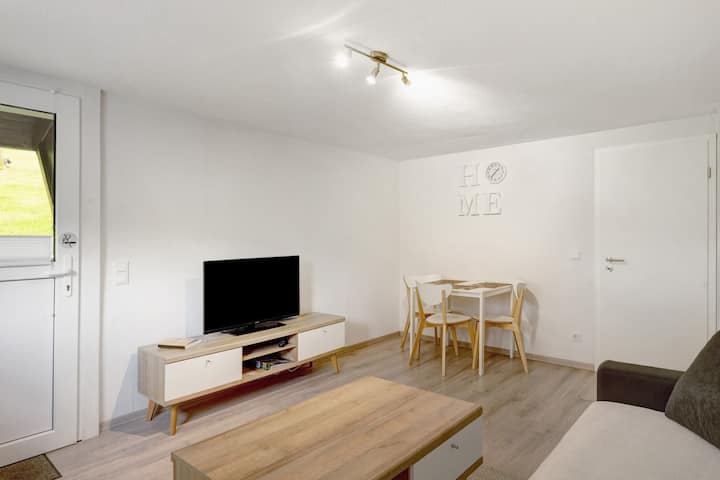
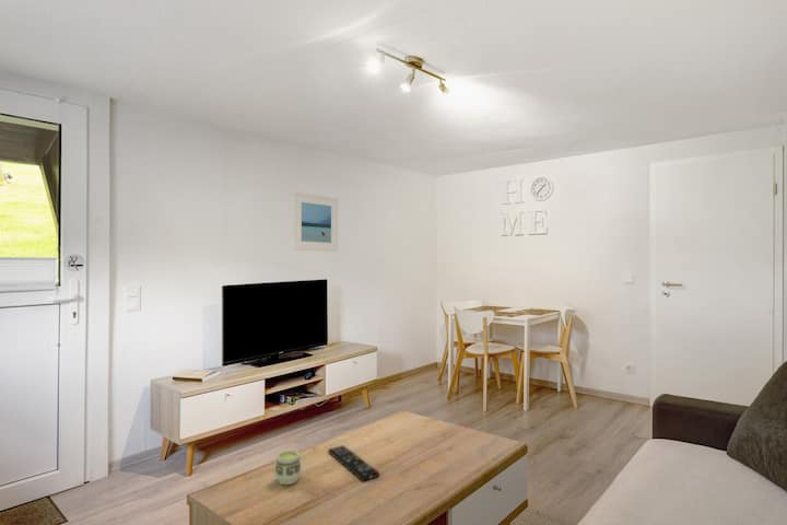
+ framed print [292,191,339,253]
+ remote control [327,444,380,482]
+ cup [274,450,302,486]
